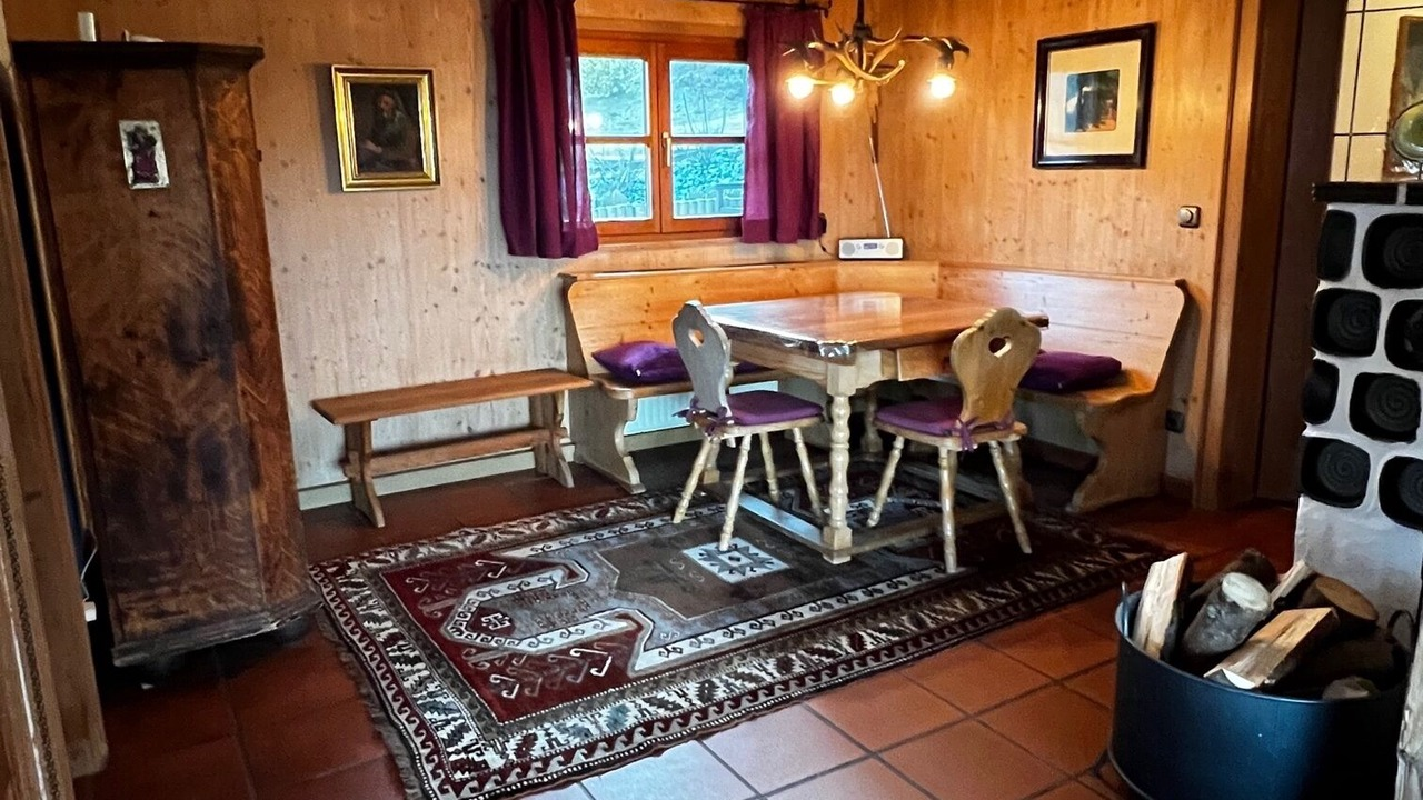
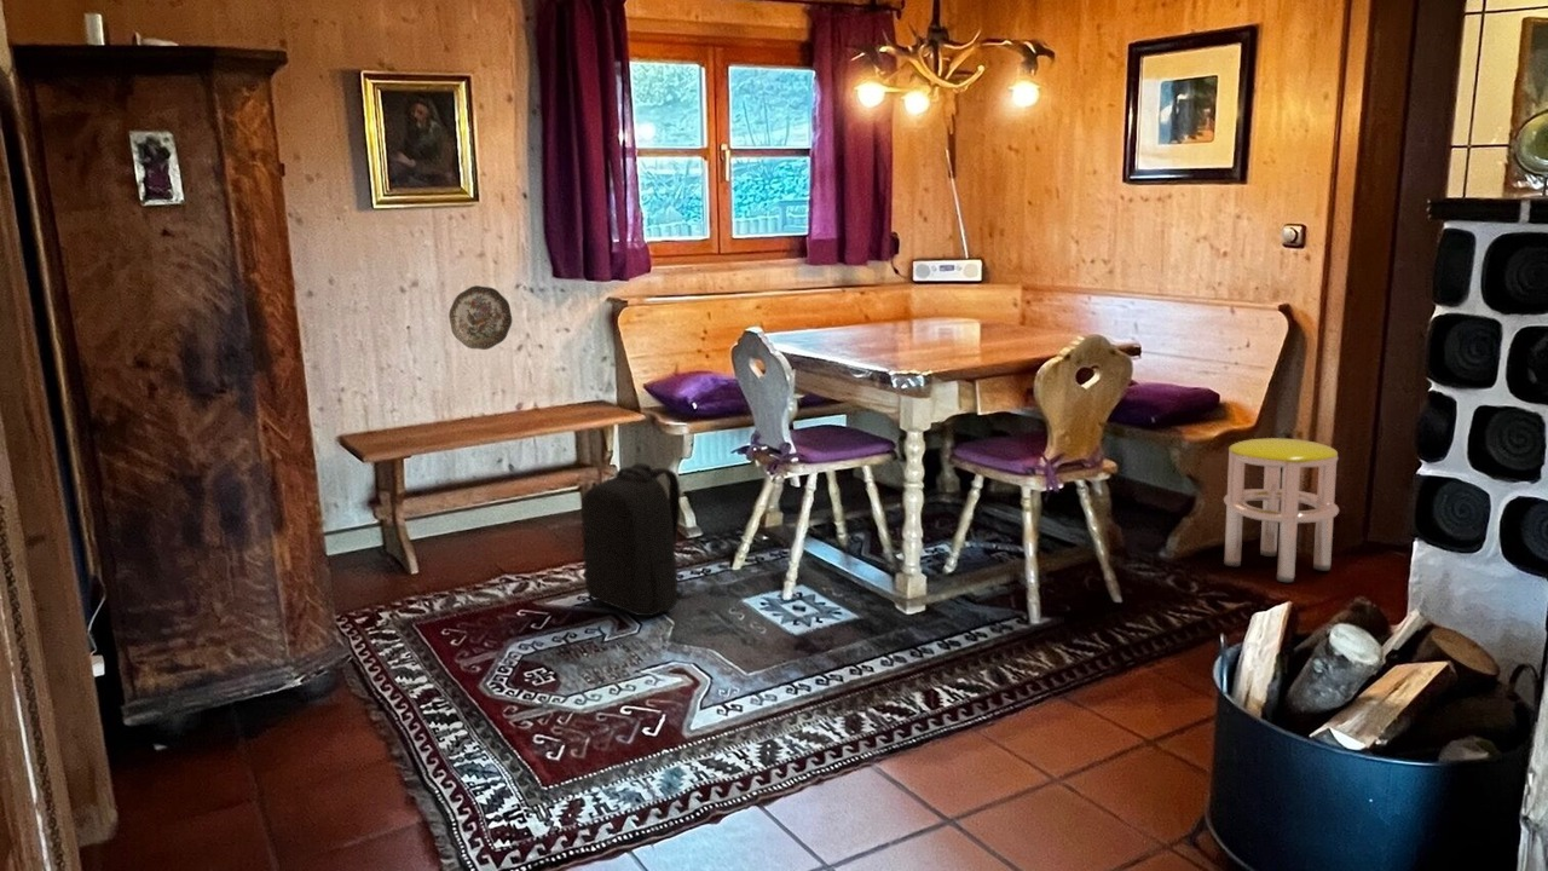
+ backpack [580,462,697,617]
+ decorative plate [447,284,513,351]
+ stool [1223,437,1340,583]
